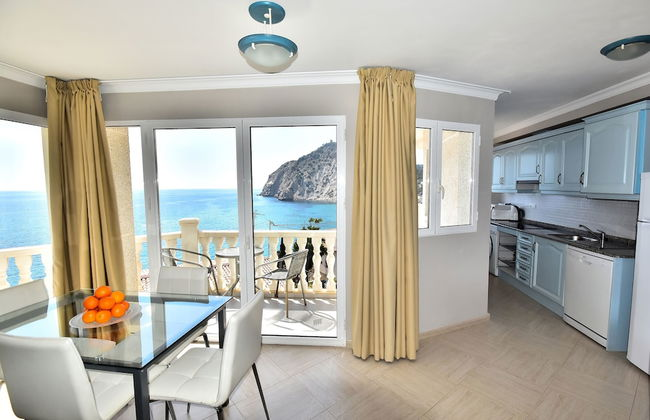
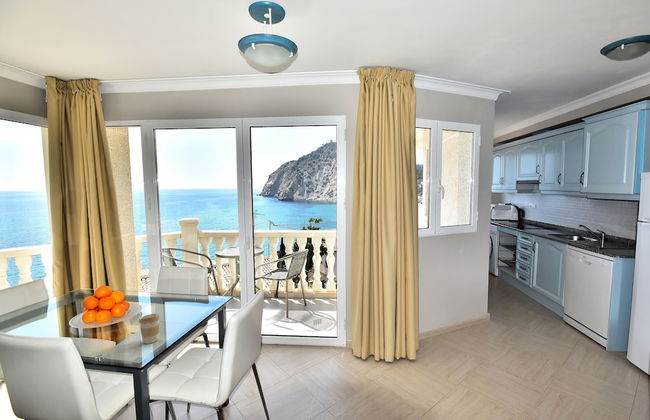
+ coffee cup [138,313,161,345]
